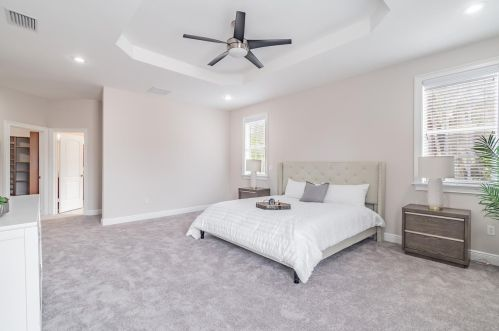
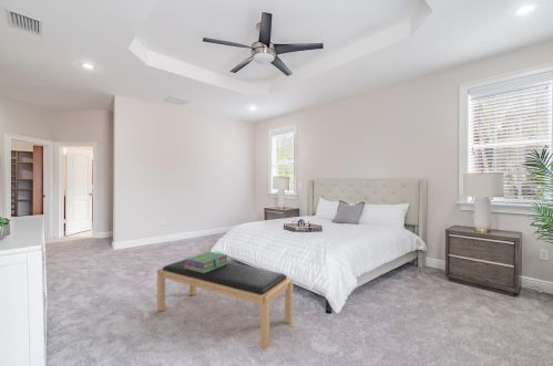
+ stack of books [184,251,228,273]
+ bench [156,259,294,351]
